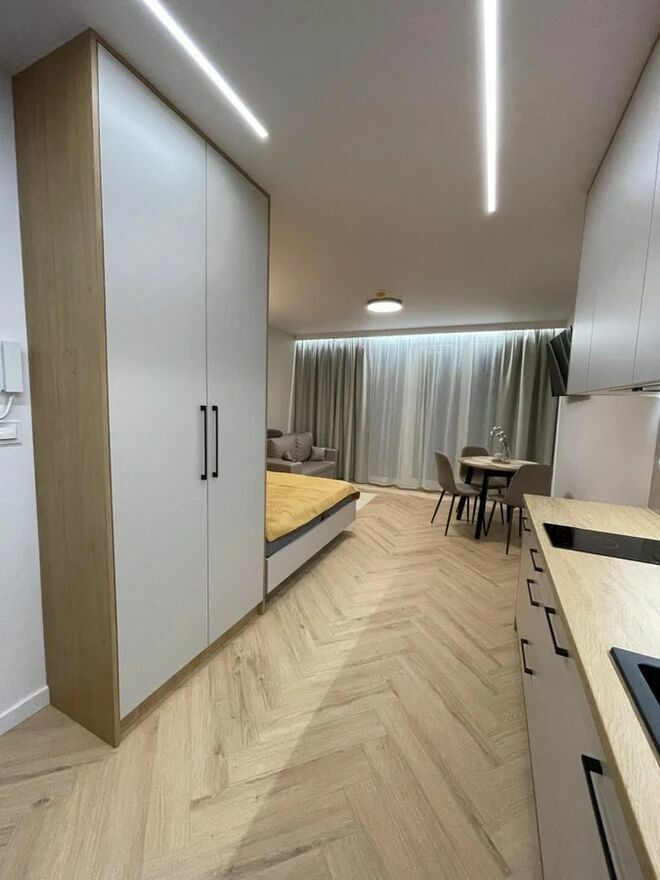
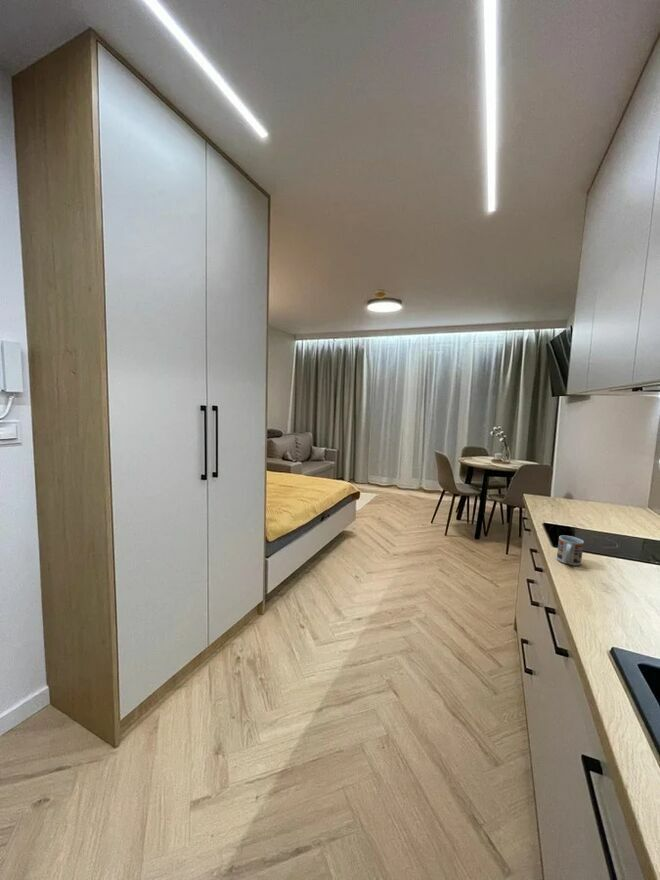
+ cup [556,535,585,566]
